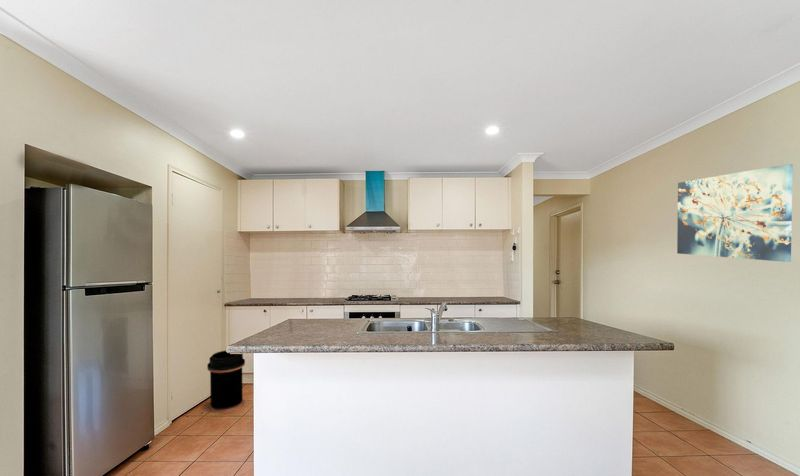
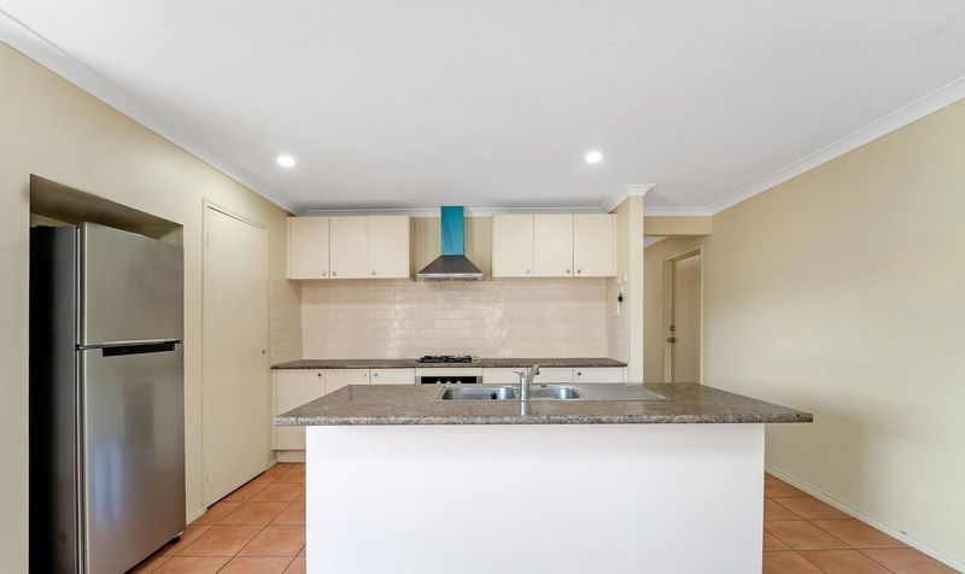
- trash can [206,350,246,413]
- wall art [676,163,794,263]
